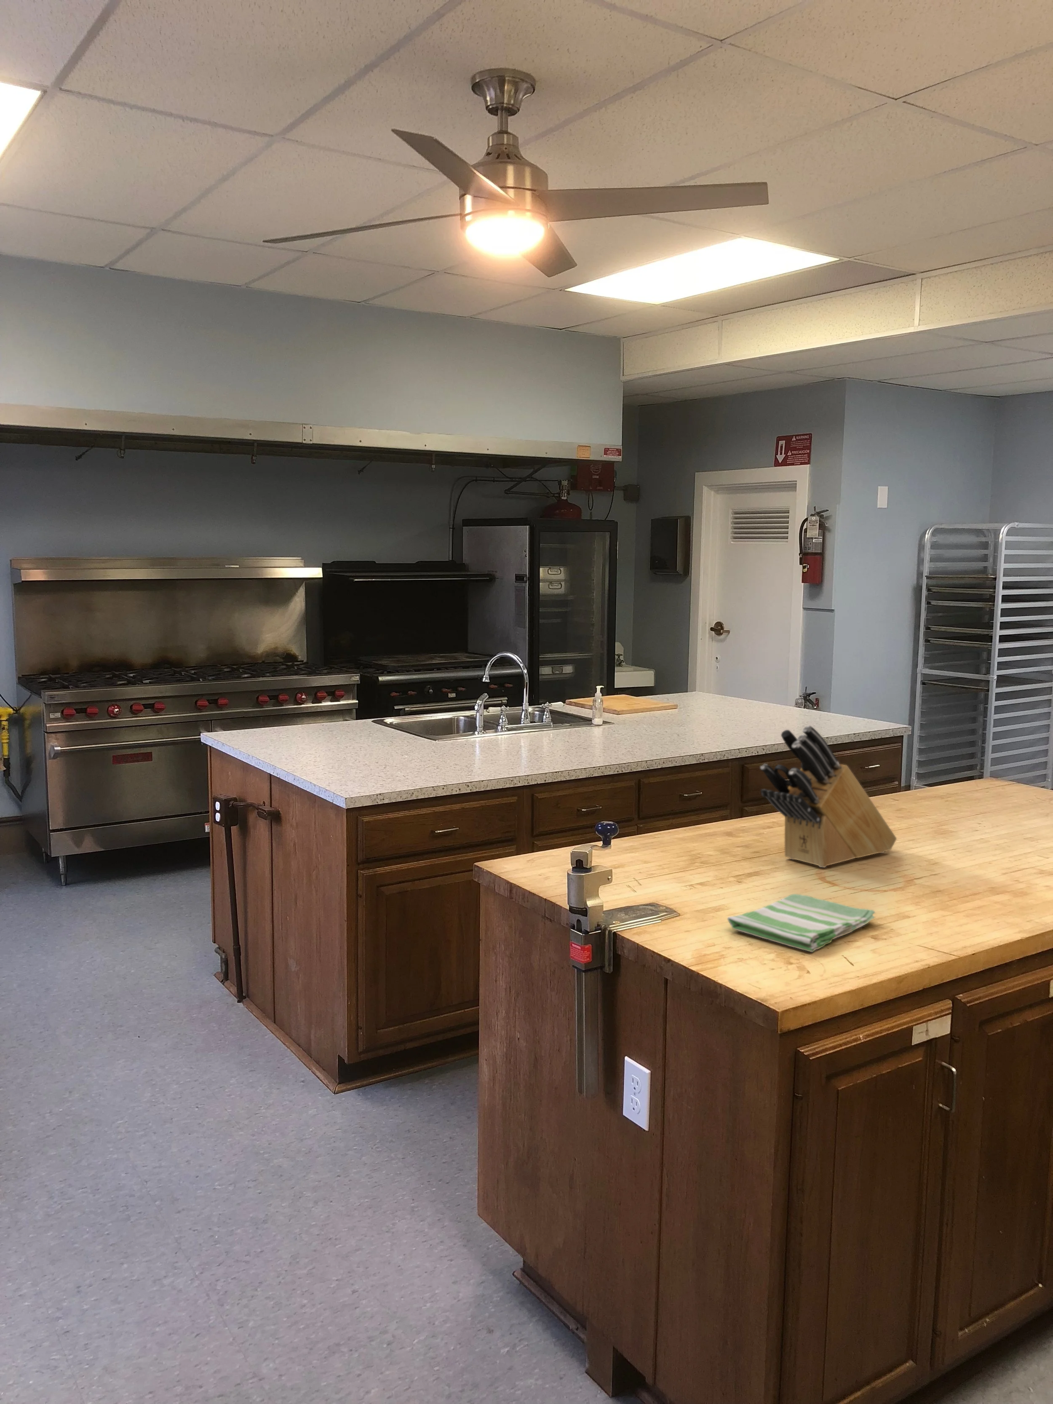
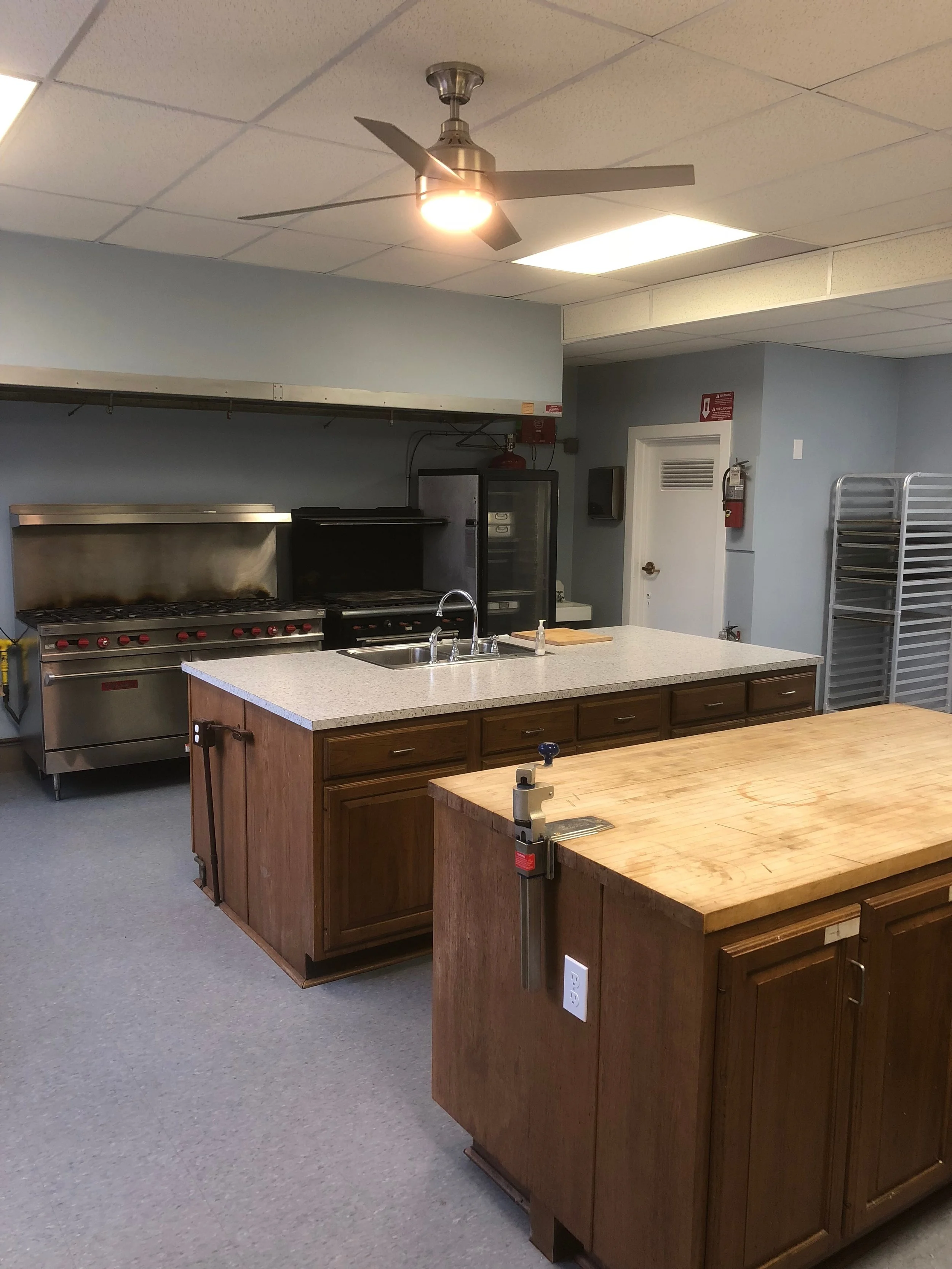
- dish towel [727,894,876,953]
- knife block [760,725,897,867]
